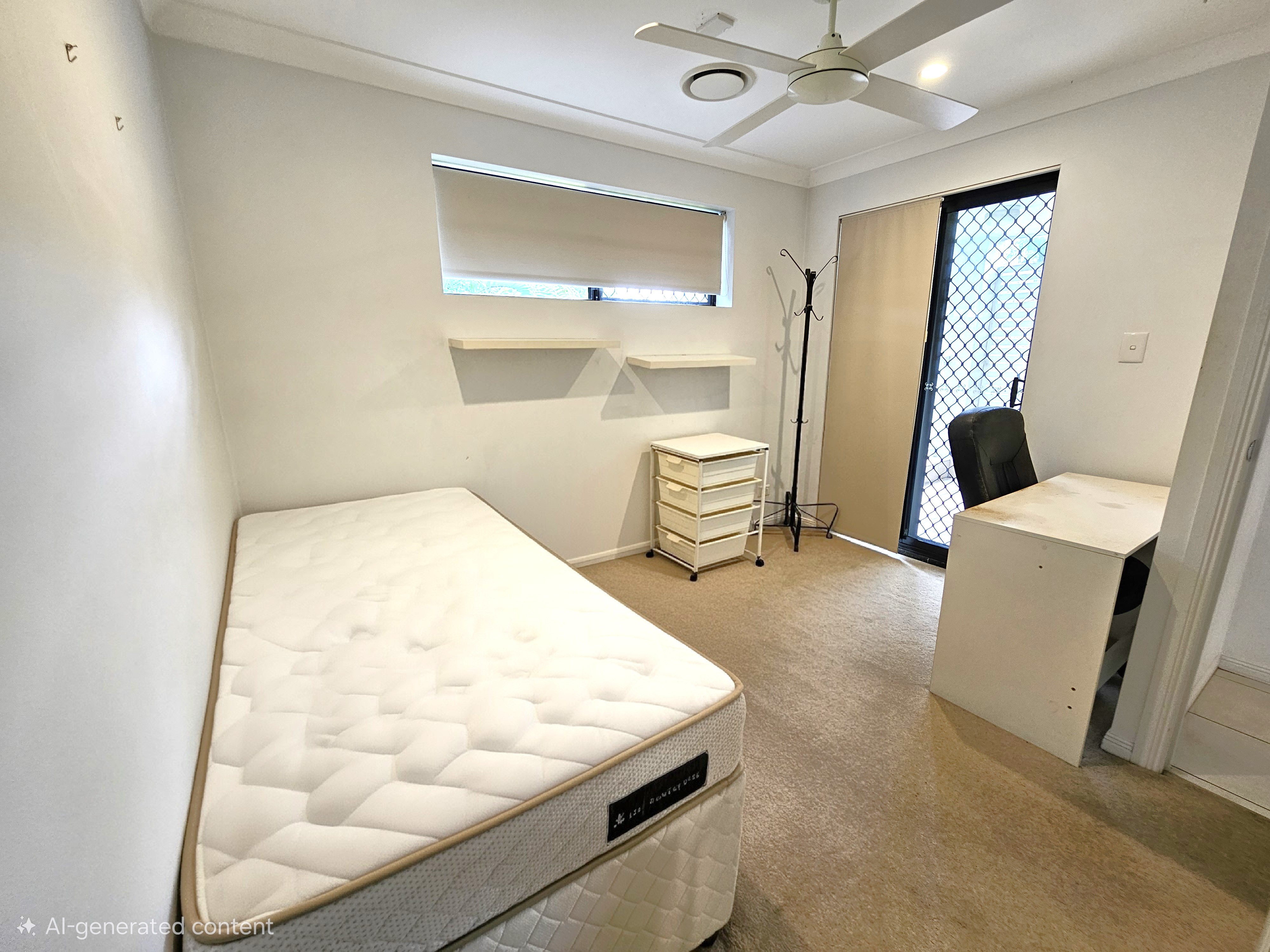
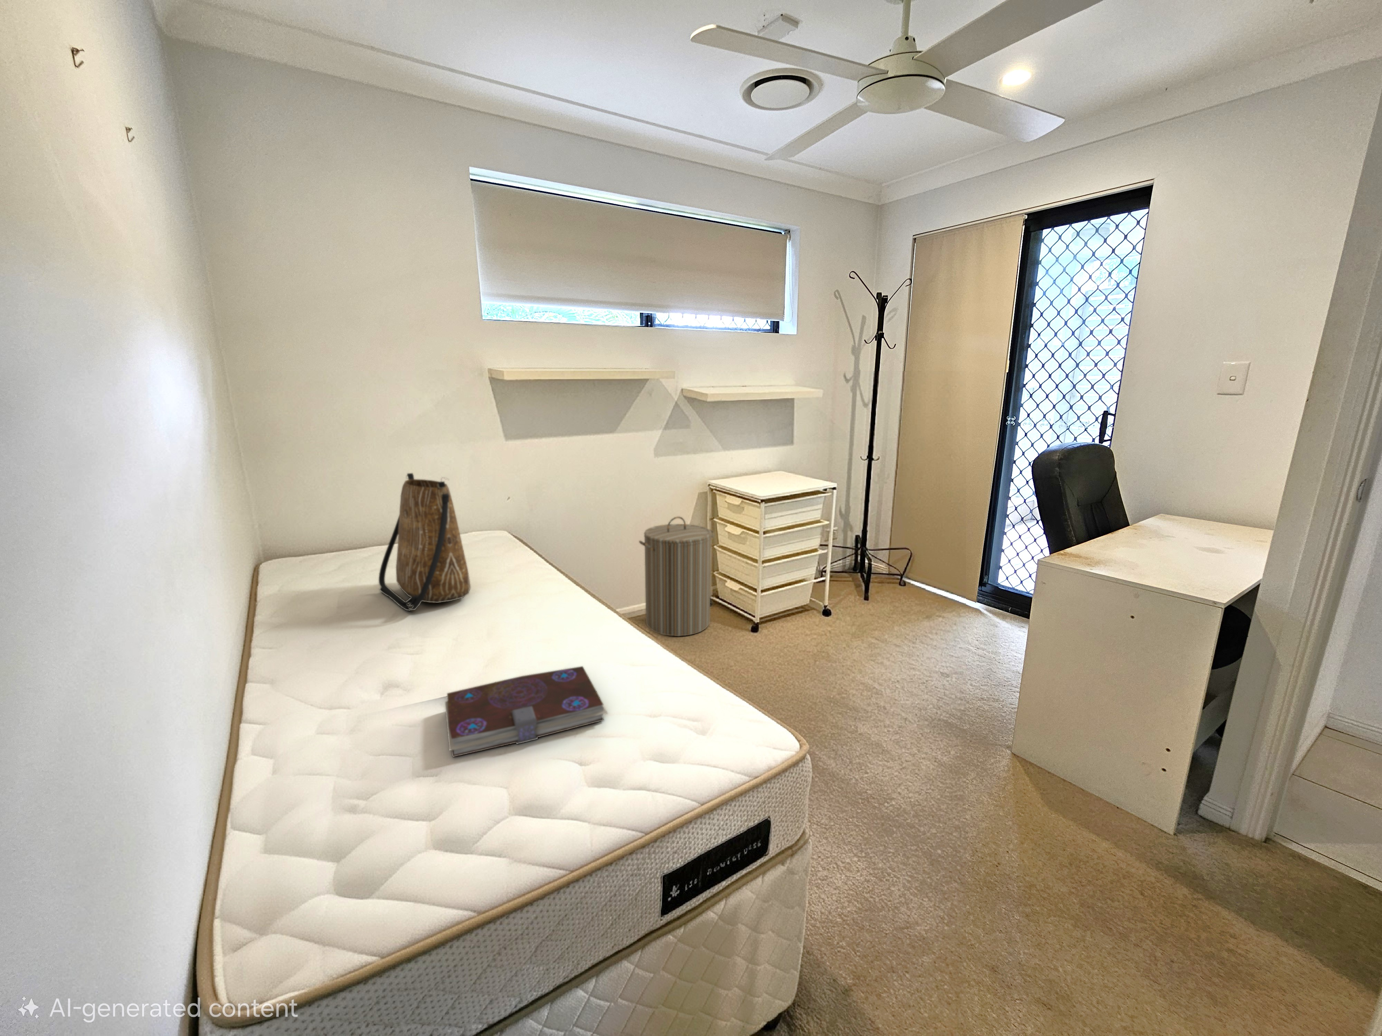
+ tote bag [379,472,471,612]
+ laundry hamper [639,516,714,637]
+ book [444,666,608,757]
